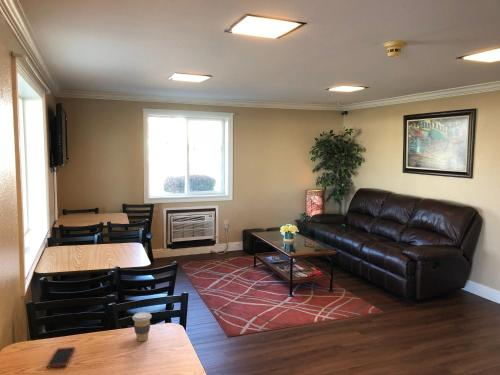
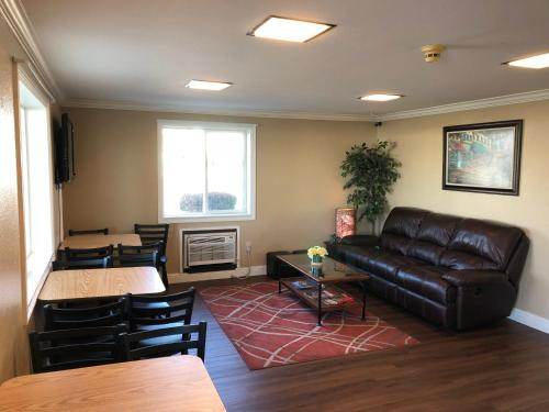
- coffee cup [132,311,153,342]
- smartphone [46,346,76,369]
